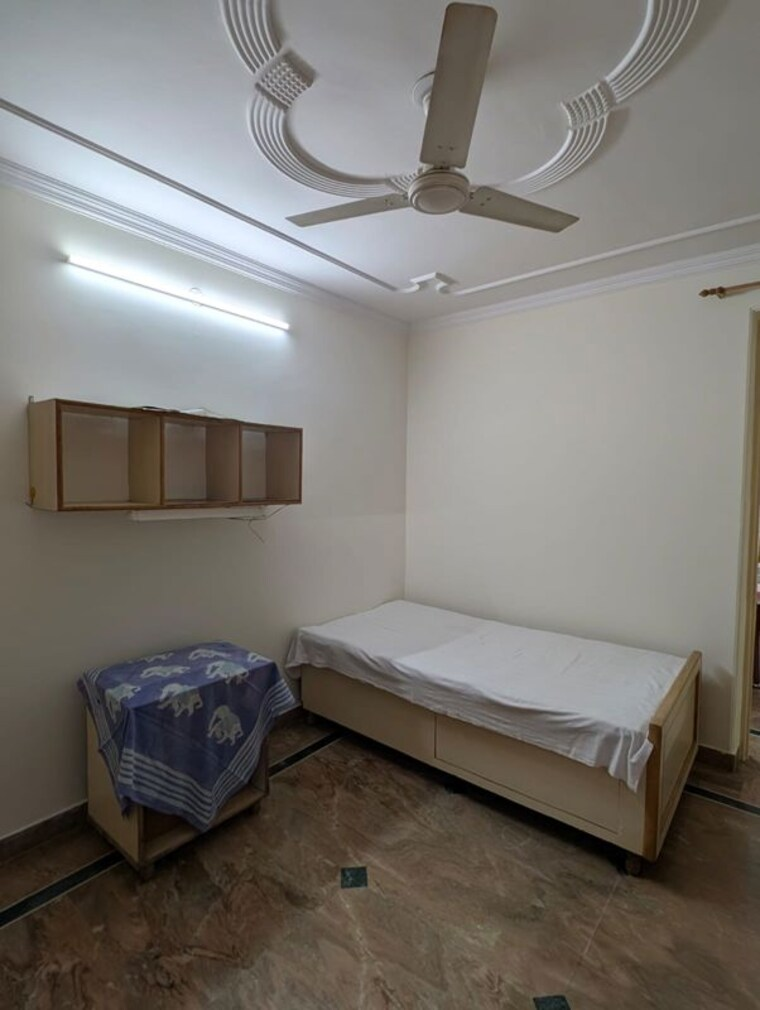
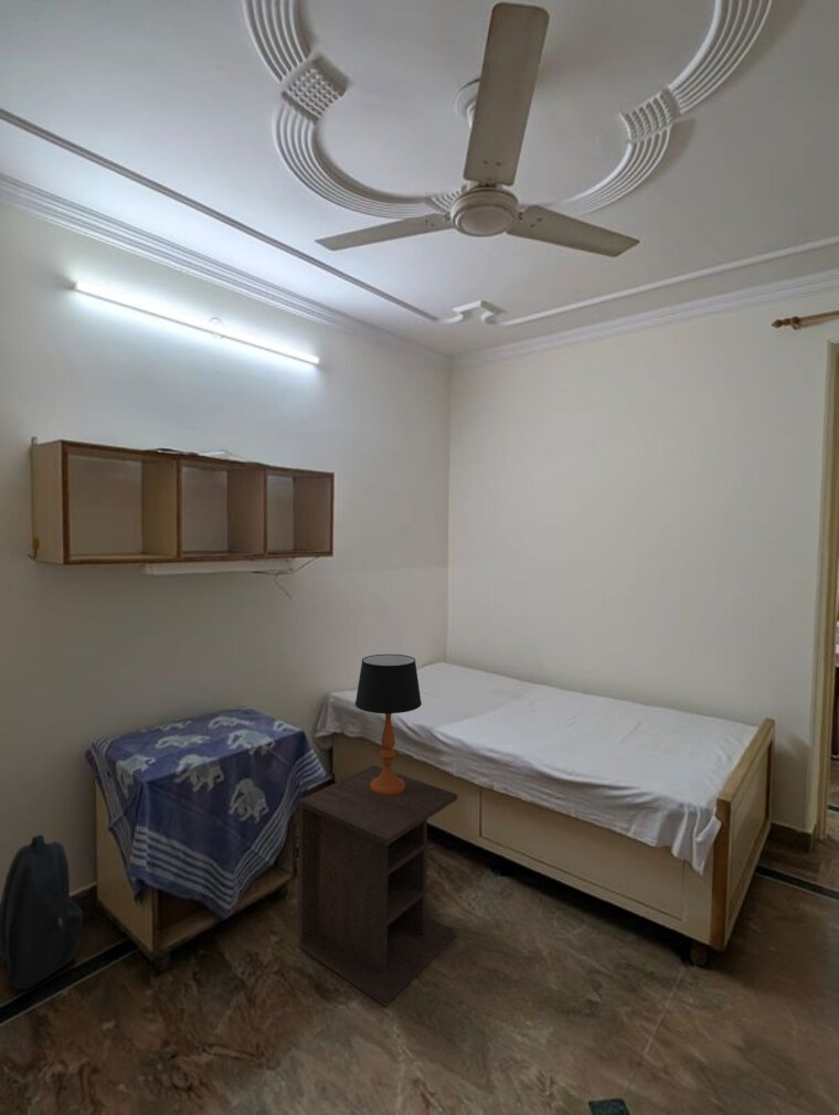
+ nightstand [297,764,458,1008]
+ table lamp [354,654,423,796]
+ backpack [0,833,84,990]
